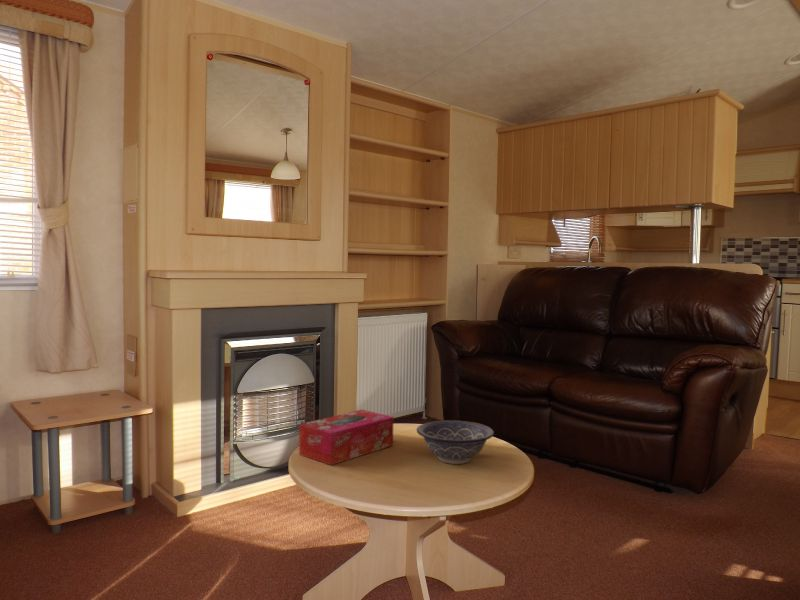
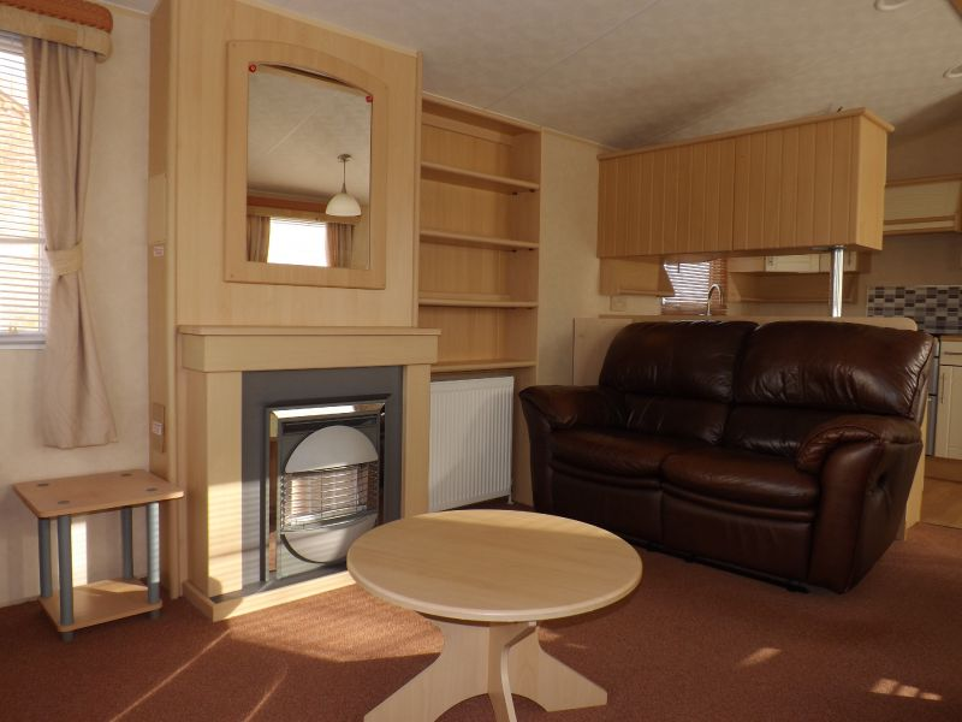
- decorative bowl [416,419,495,465]
- tissue box [298,409,395,466]
